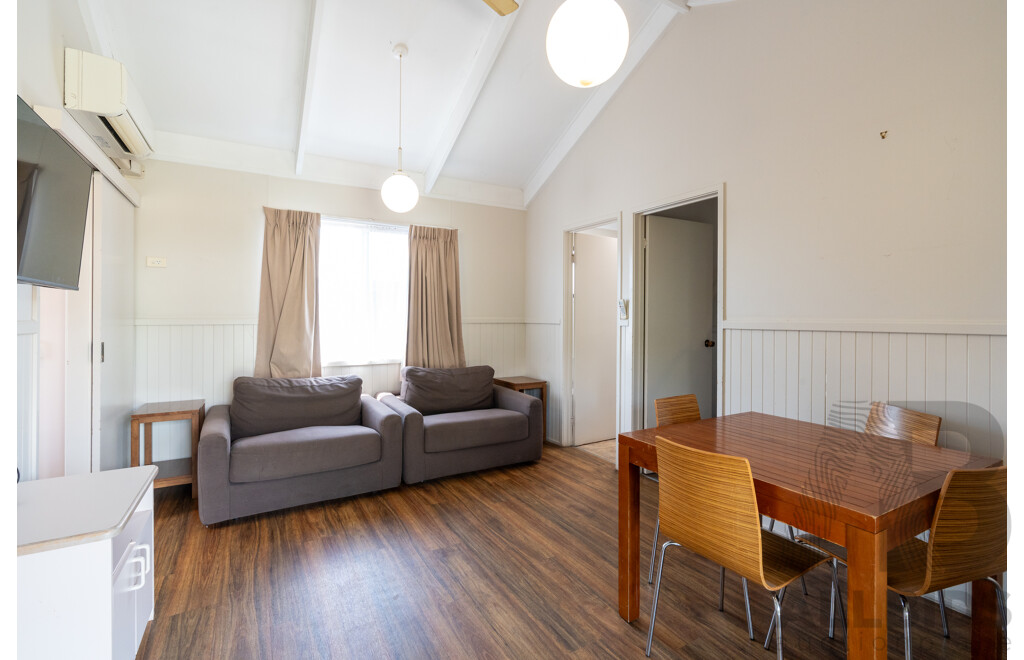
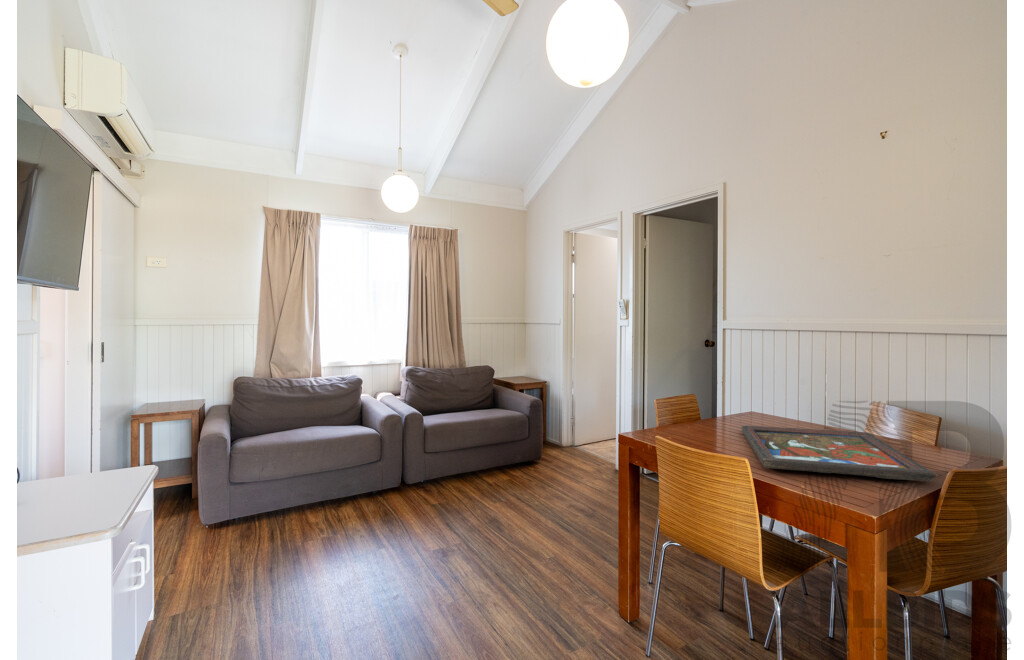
+ framed painting [740,425,937,482]
